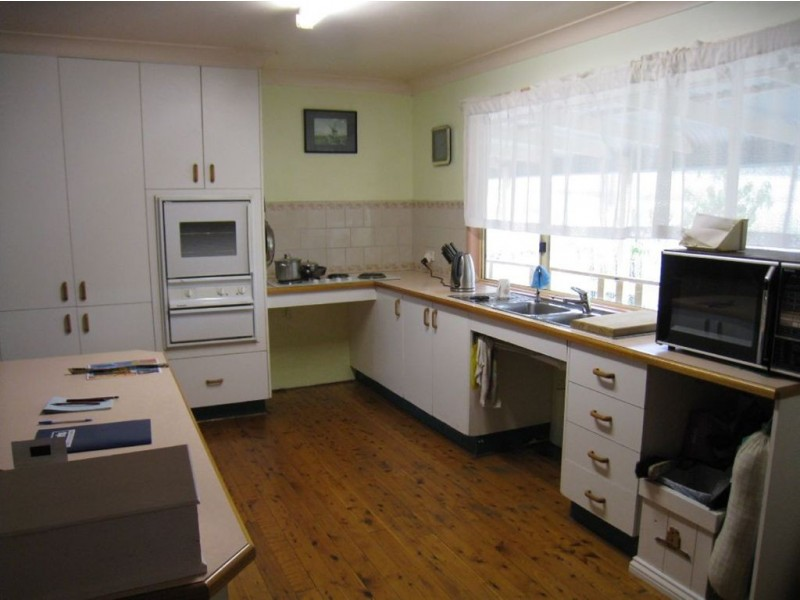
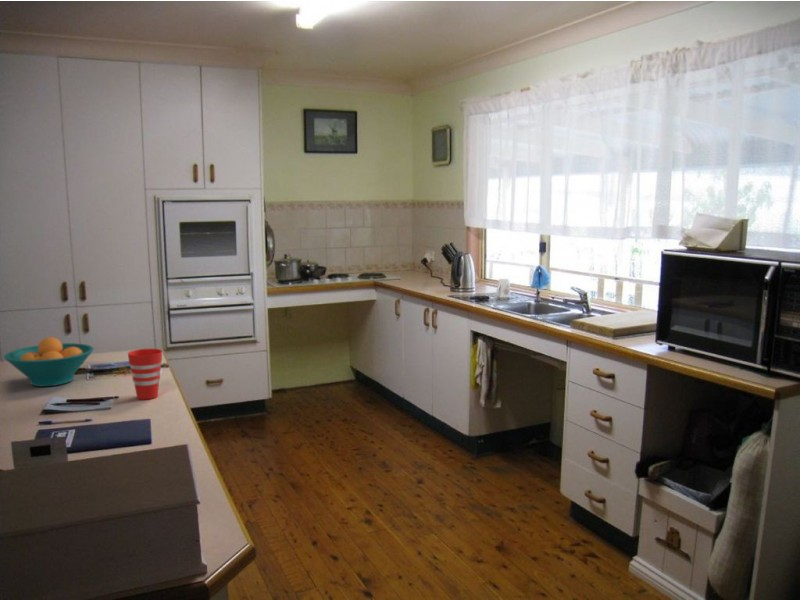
+ fruit bowl [3,336,95,387]
+ cup [127,348,163,400]
